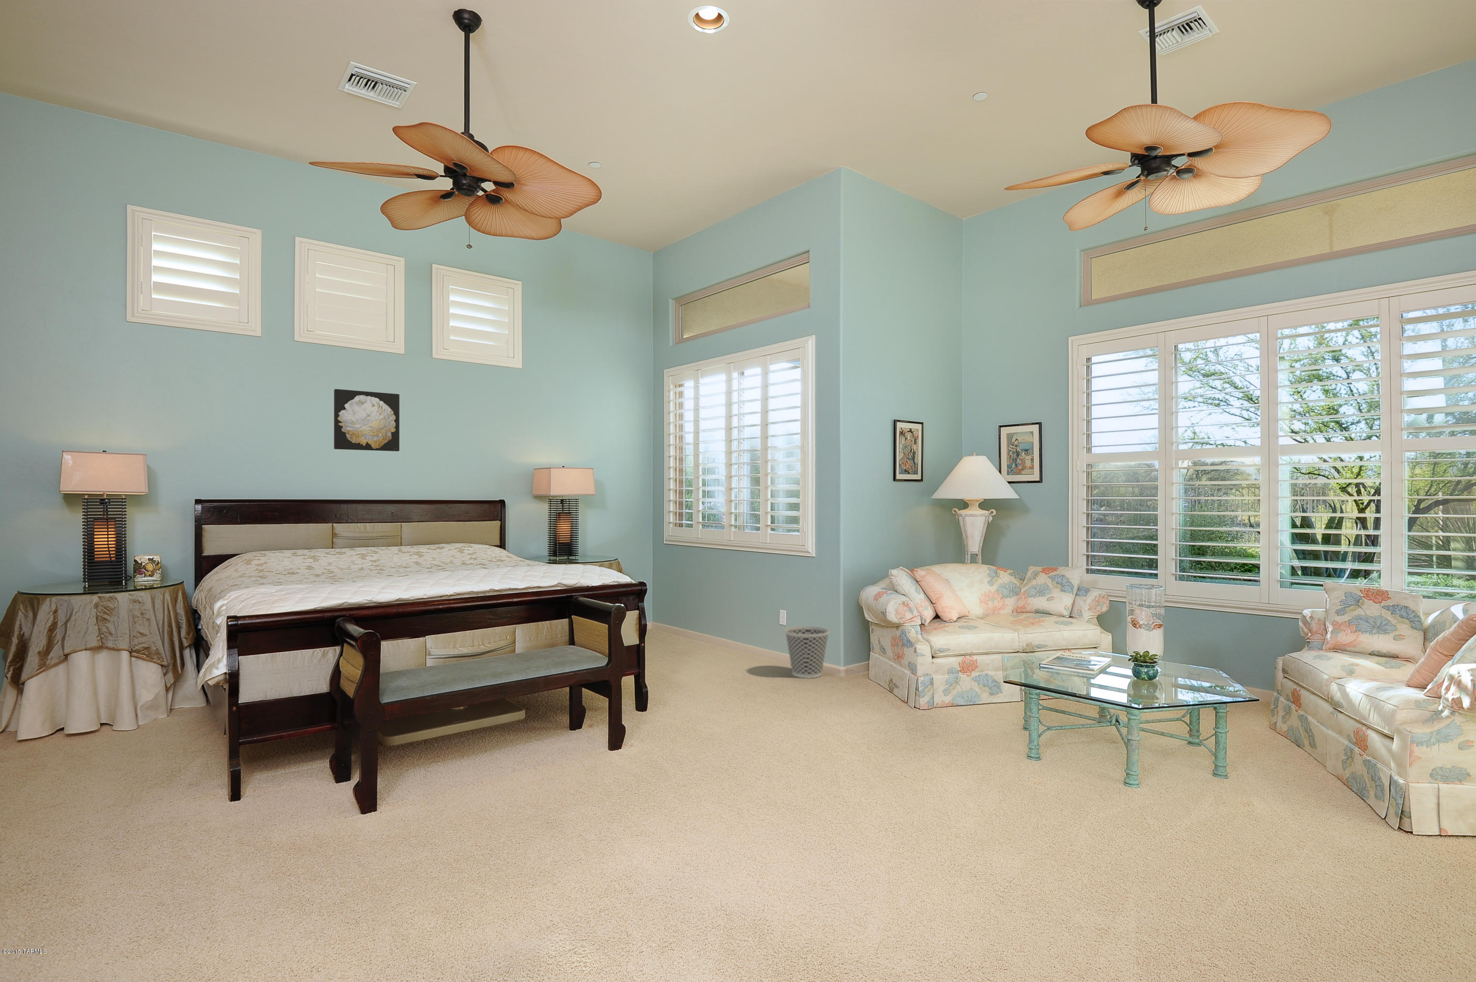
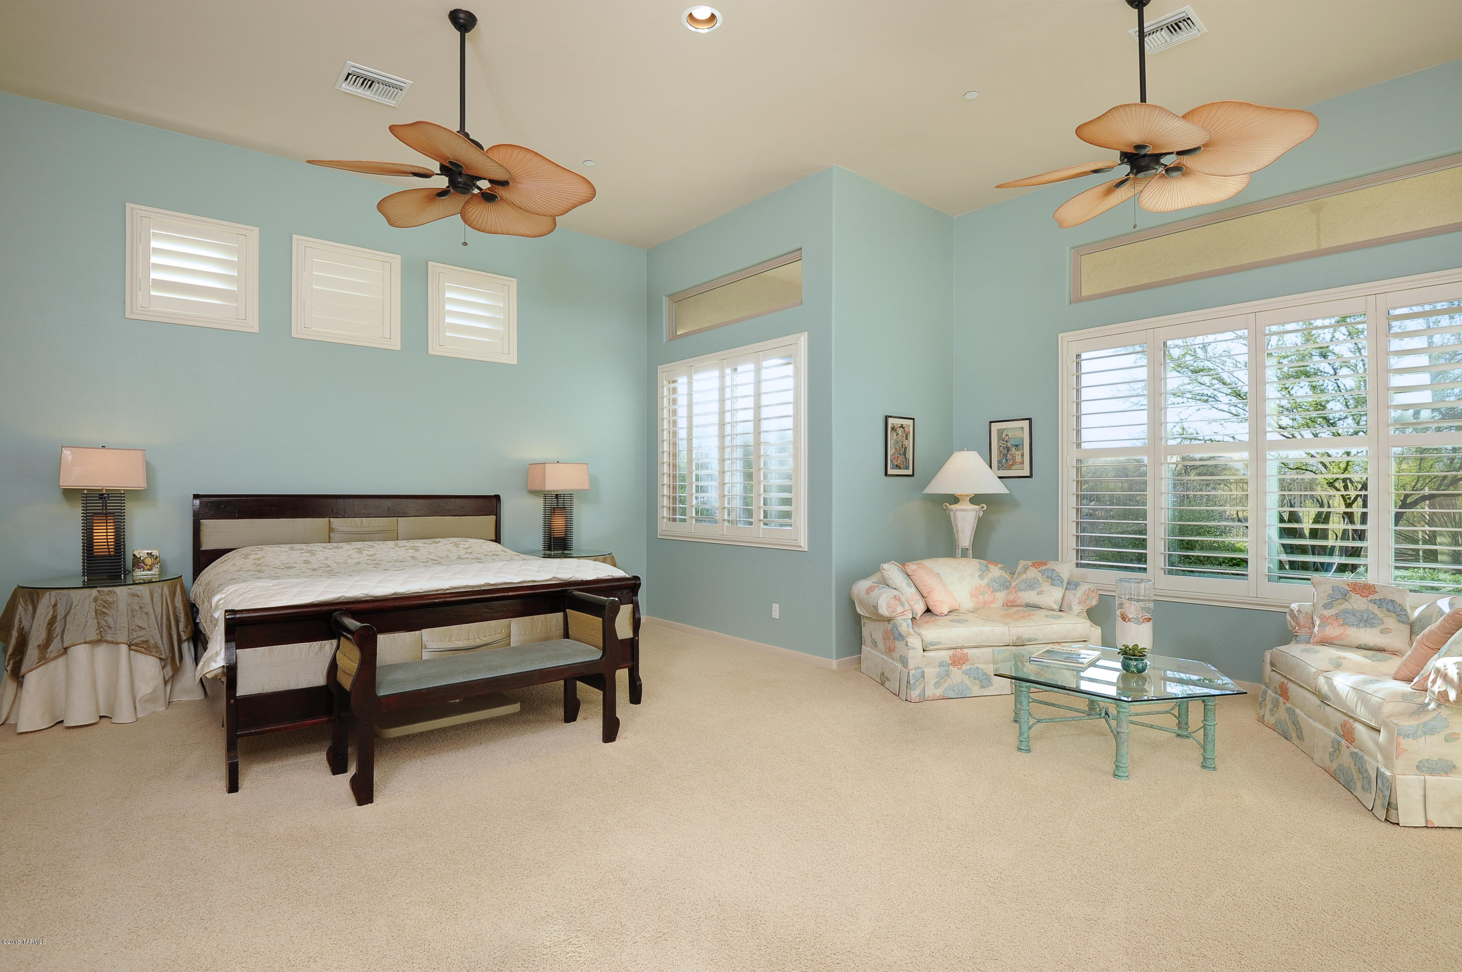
- wall art [333,389,400,452]
- wastebasket [785,626,829,678]
